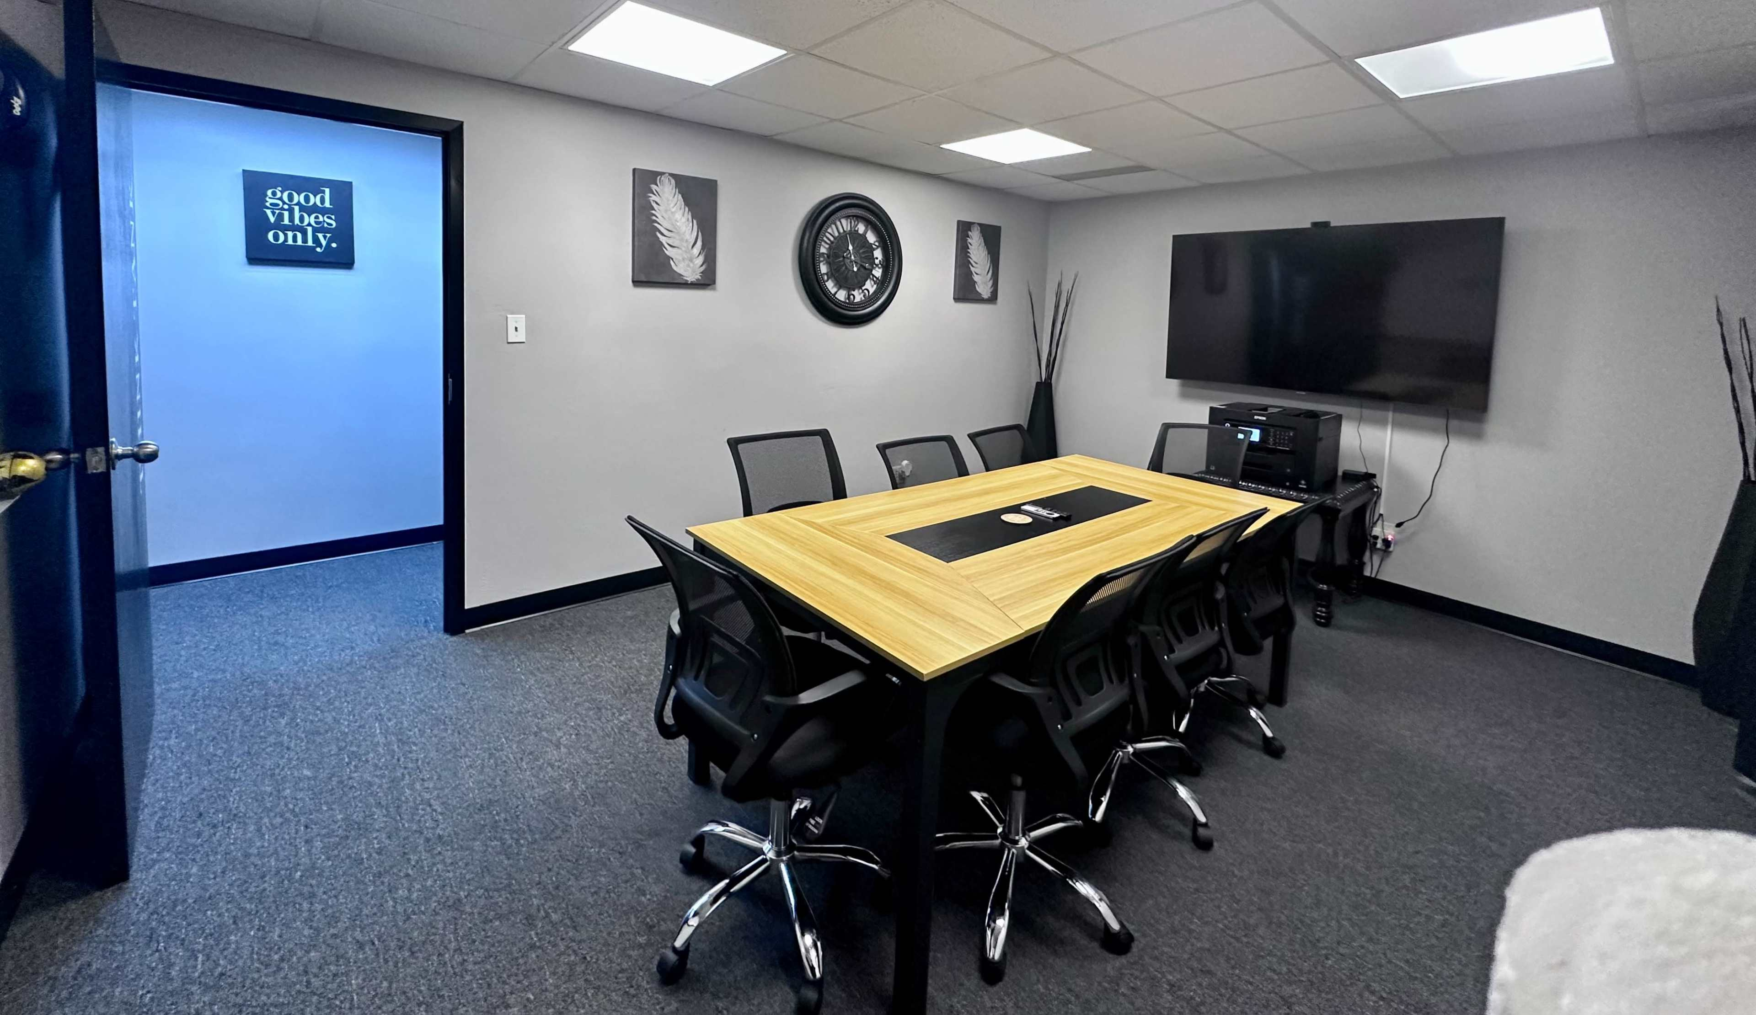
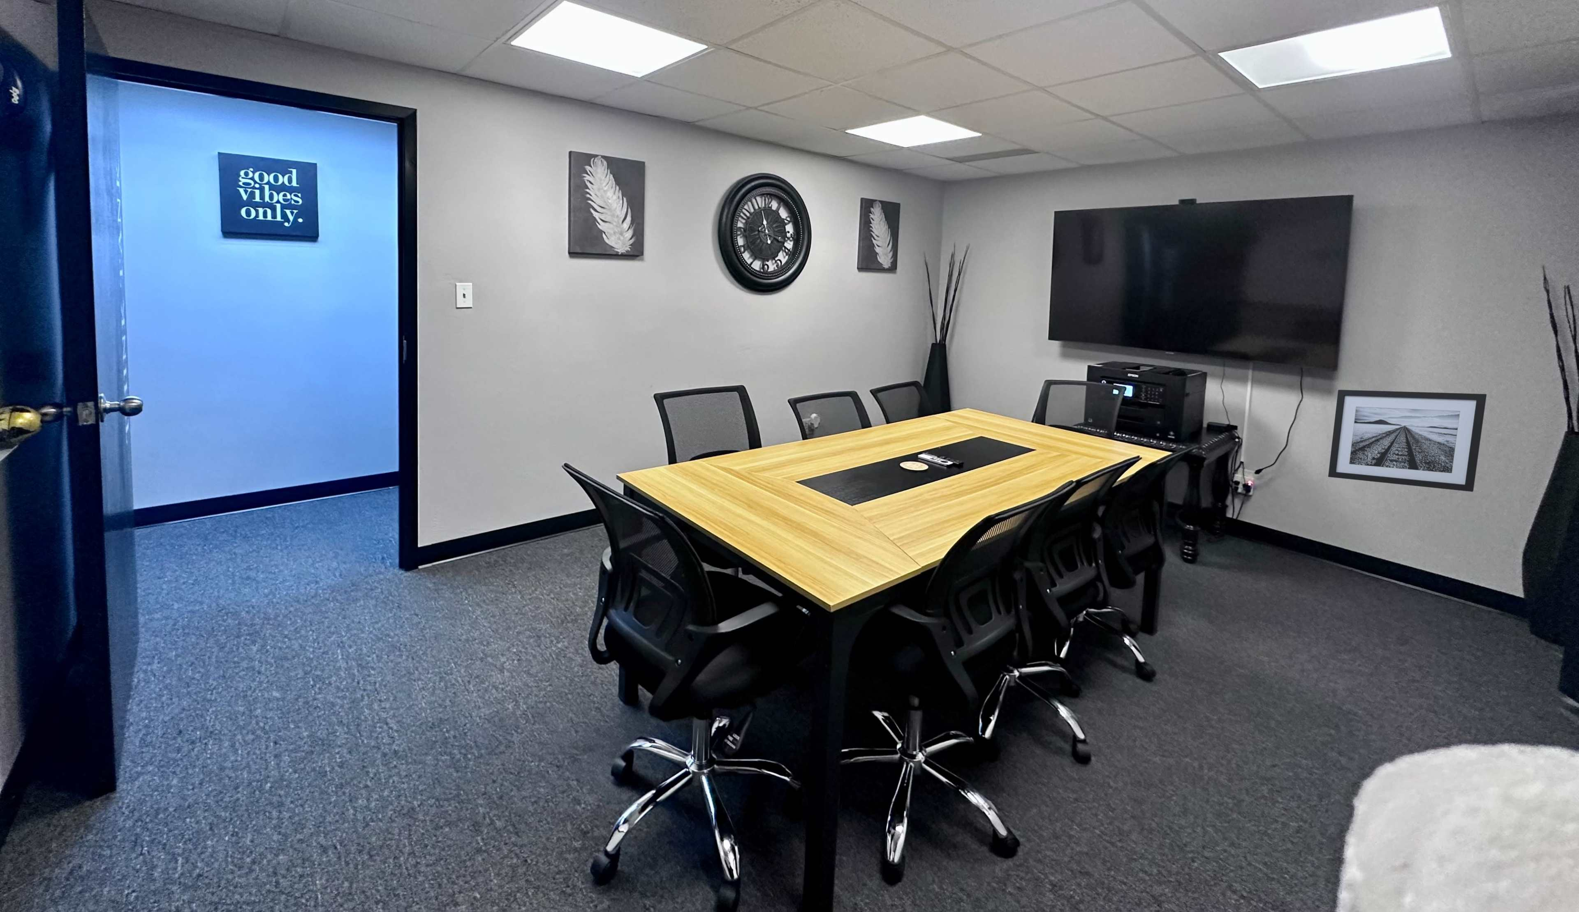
+ wall art [1328,390,1488,492]
